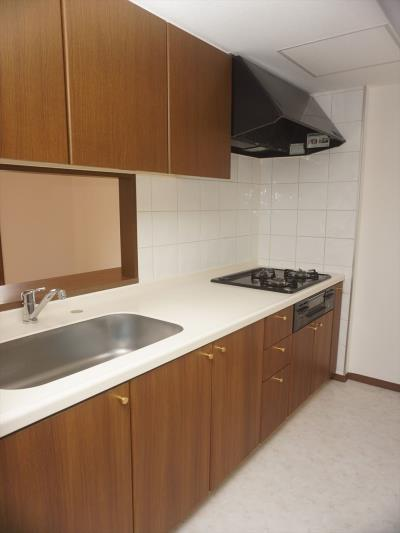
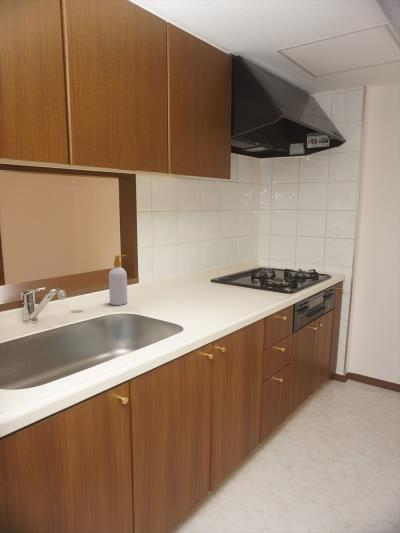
+ soap bottle [108,254,129,306]
